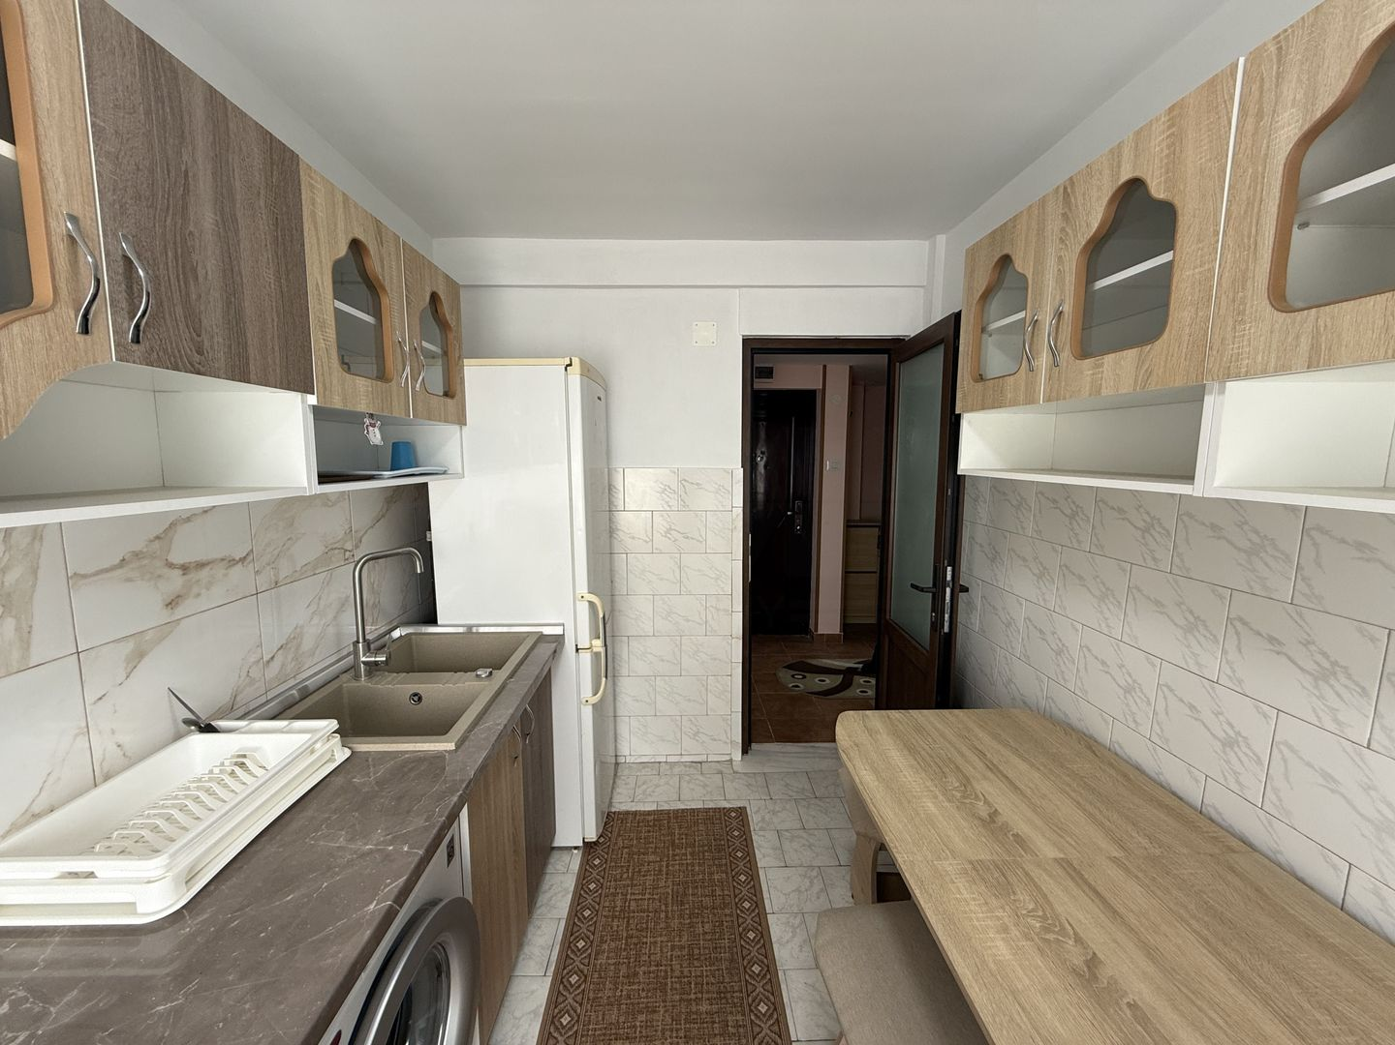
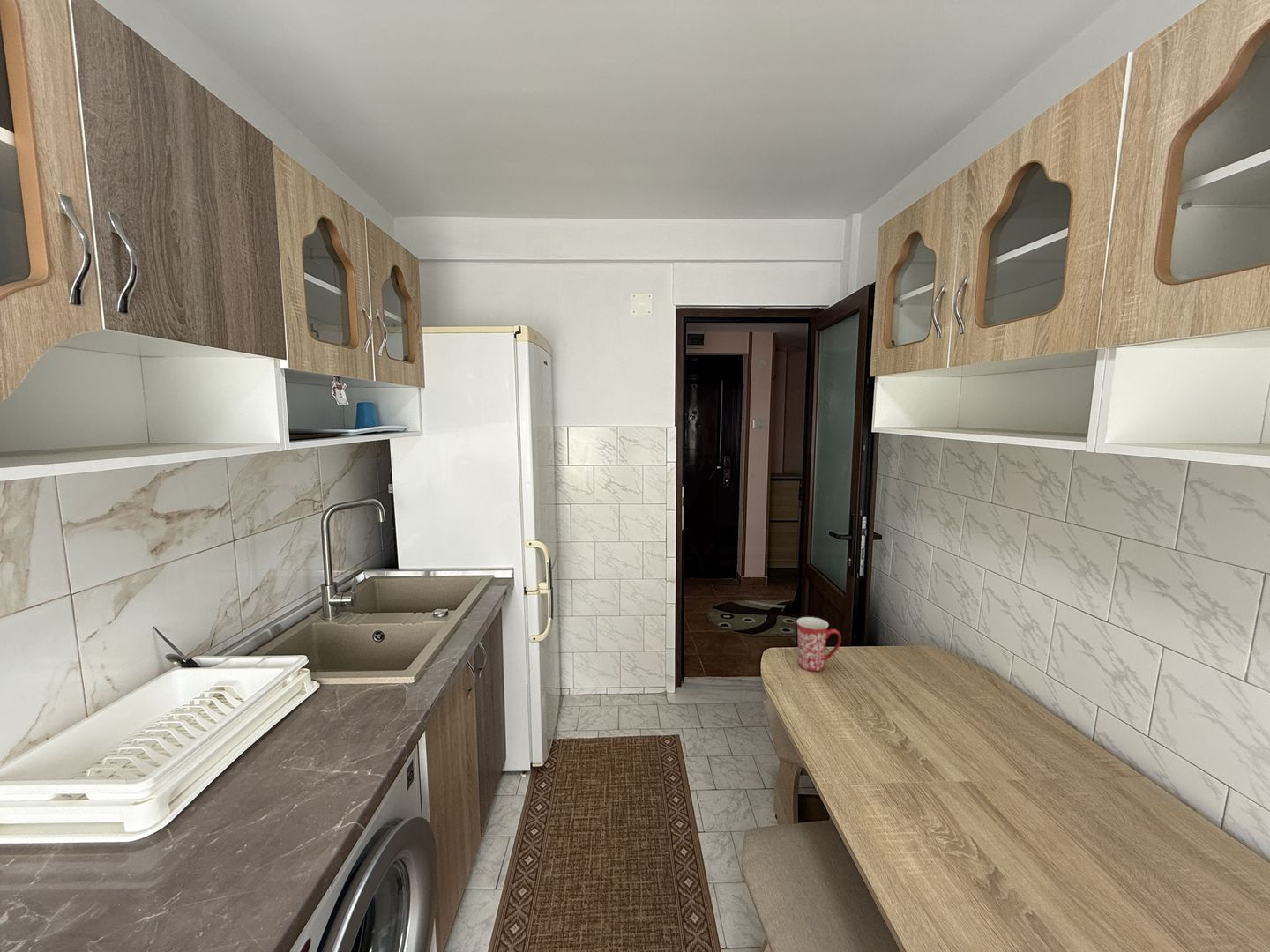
+ mug [796,616,842,672]
